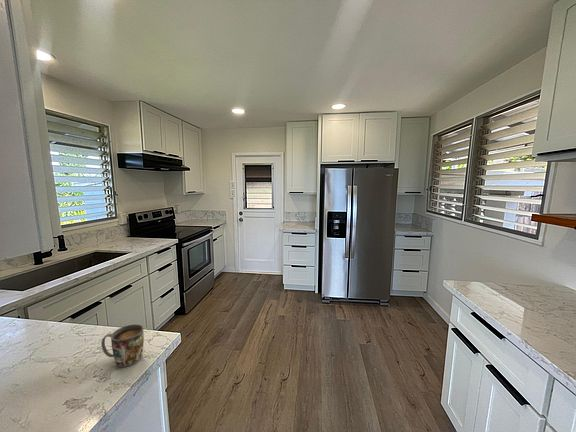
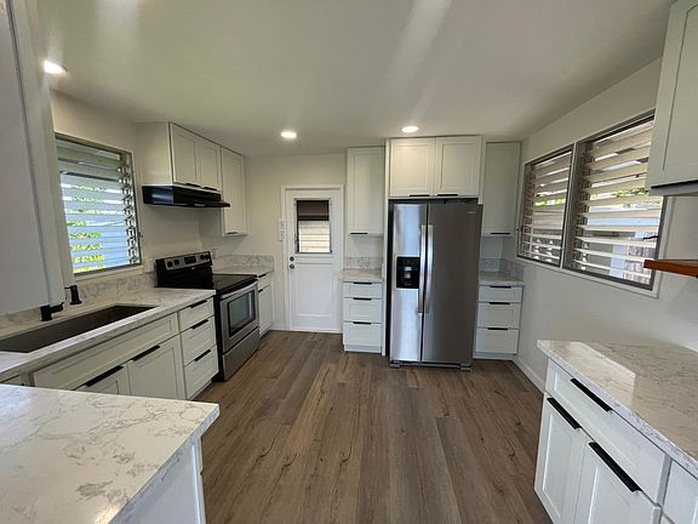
- mug [100,323,145,368]
